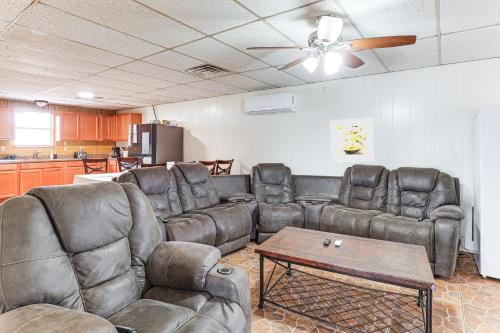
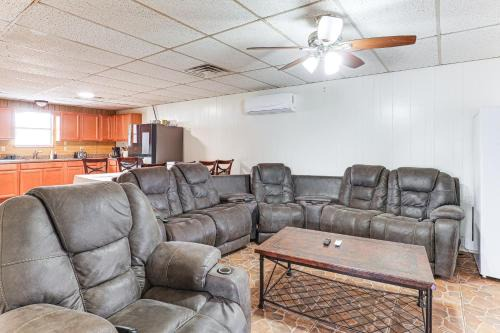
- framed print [329,116,375,163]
